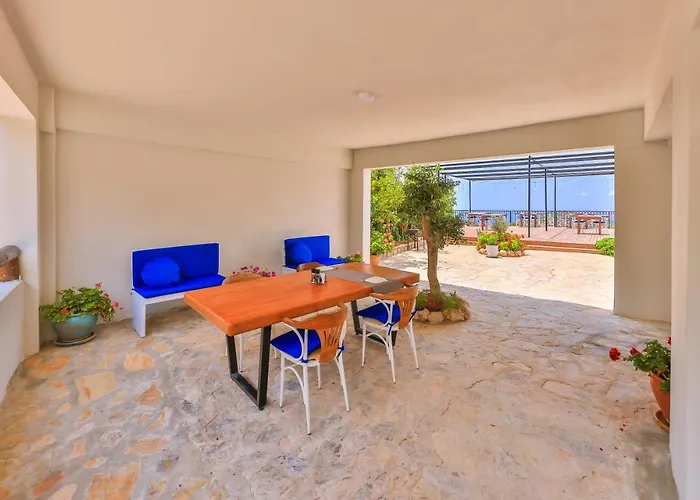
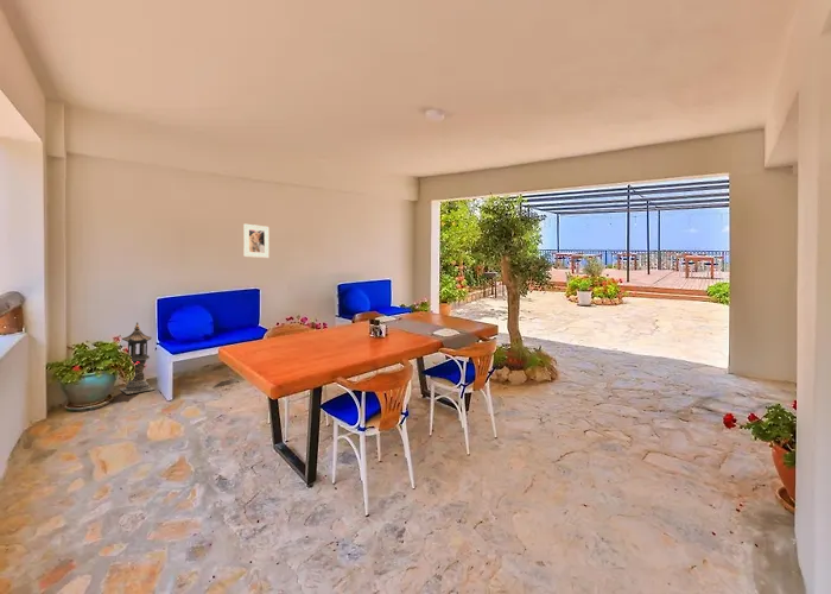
+ lantern [119,321,157,396]
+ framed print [242,223,271,259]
